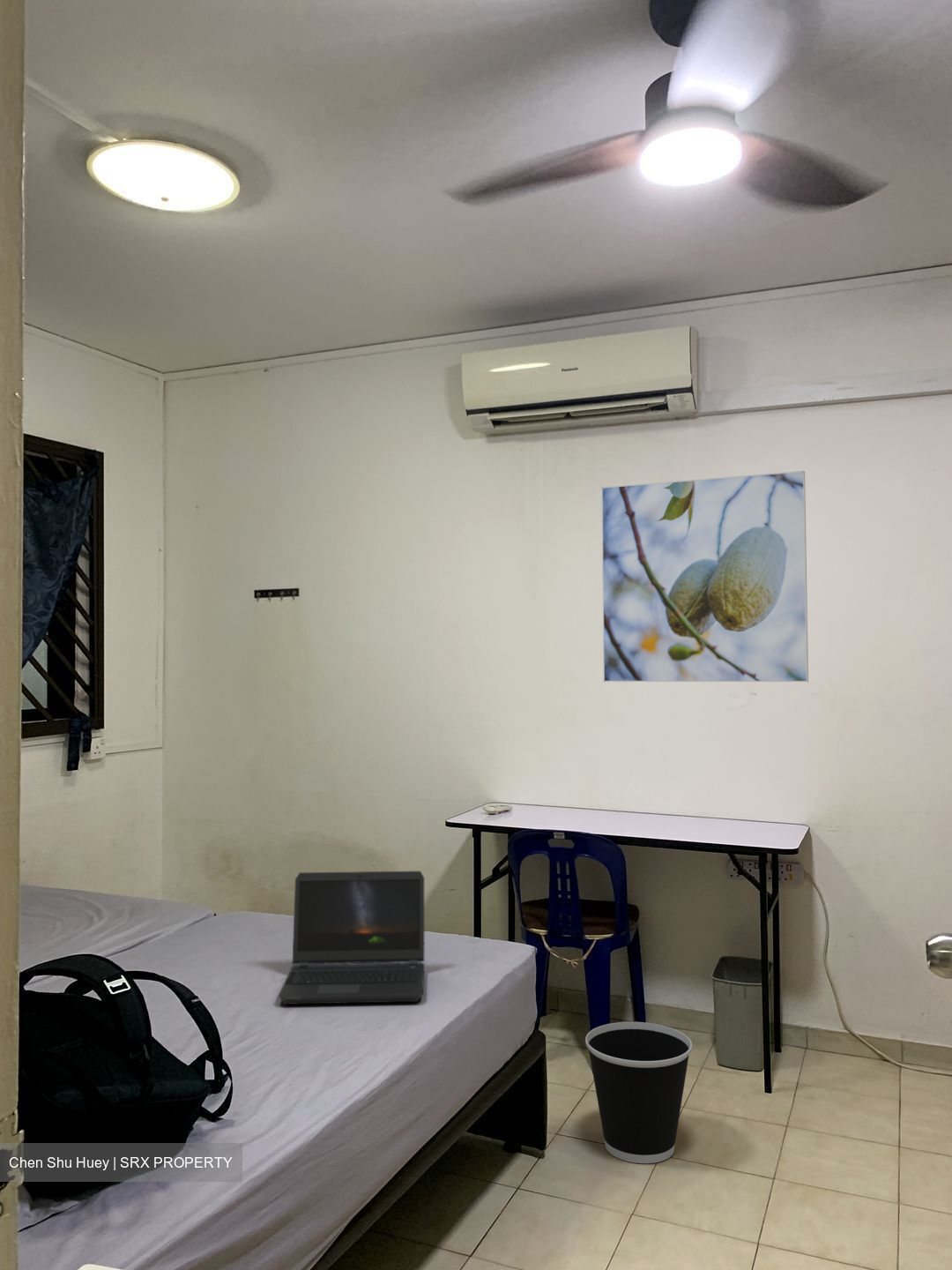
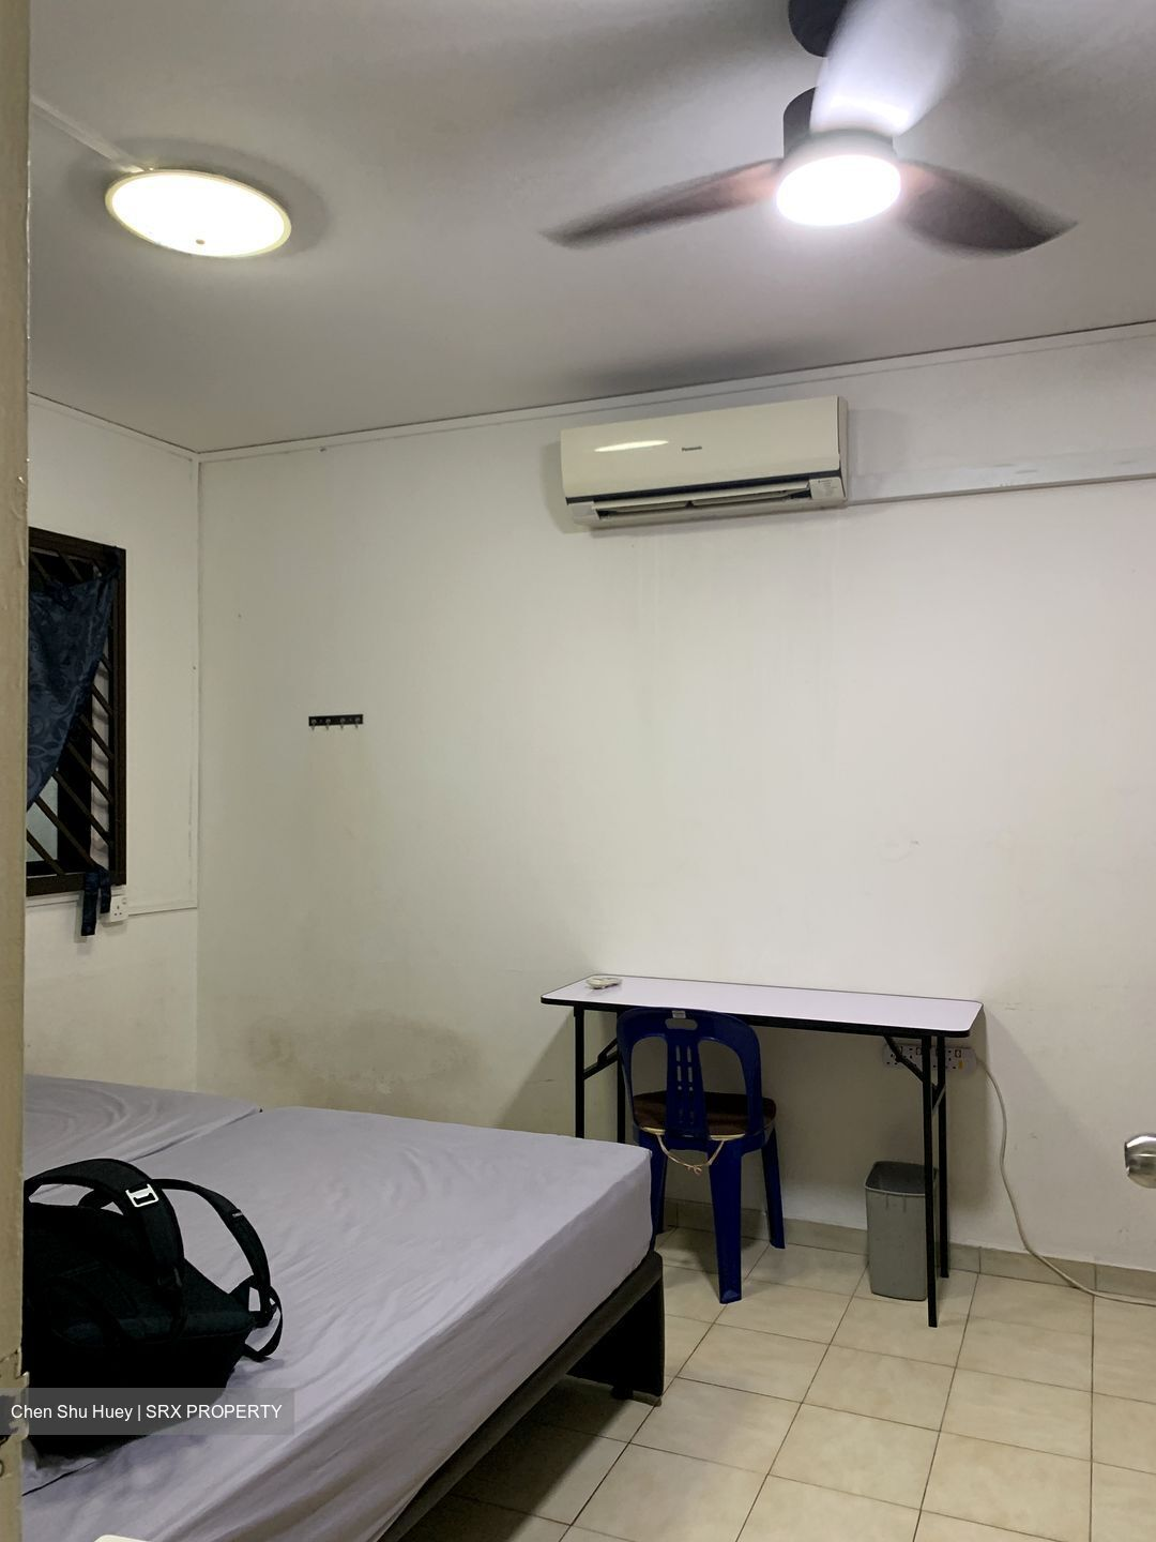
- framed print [600,470,809,683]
- wastebasket [584,1021,693,1164]
- laptop computer [278,870,426,1005]
